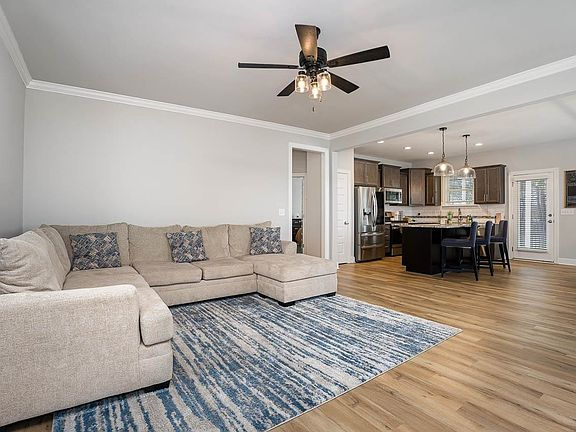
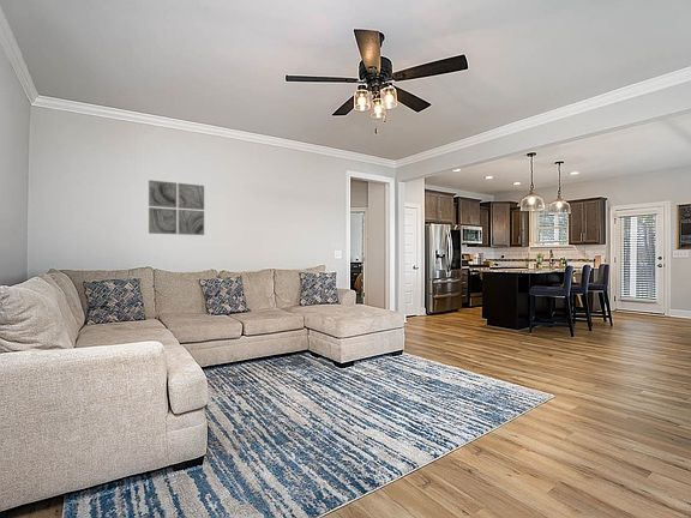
+ wall art [148,179,205,236]
